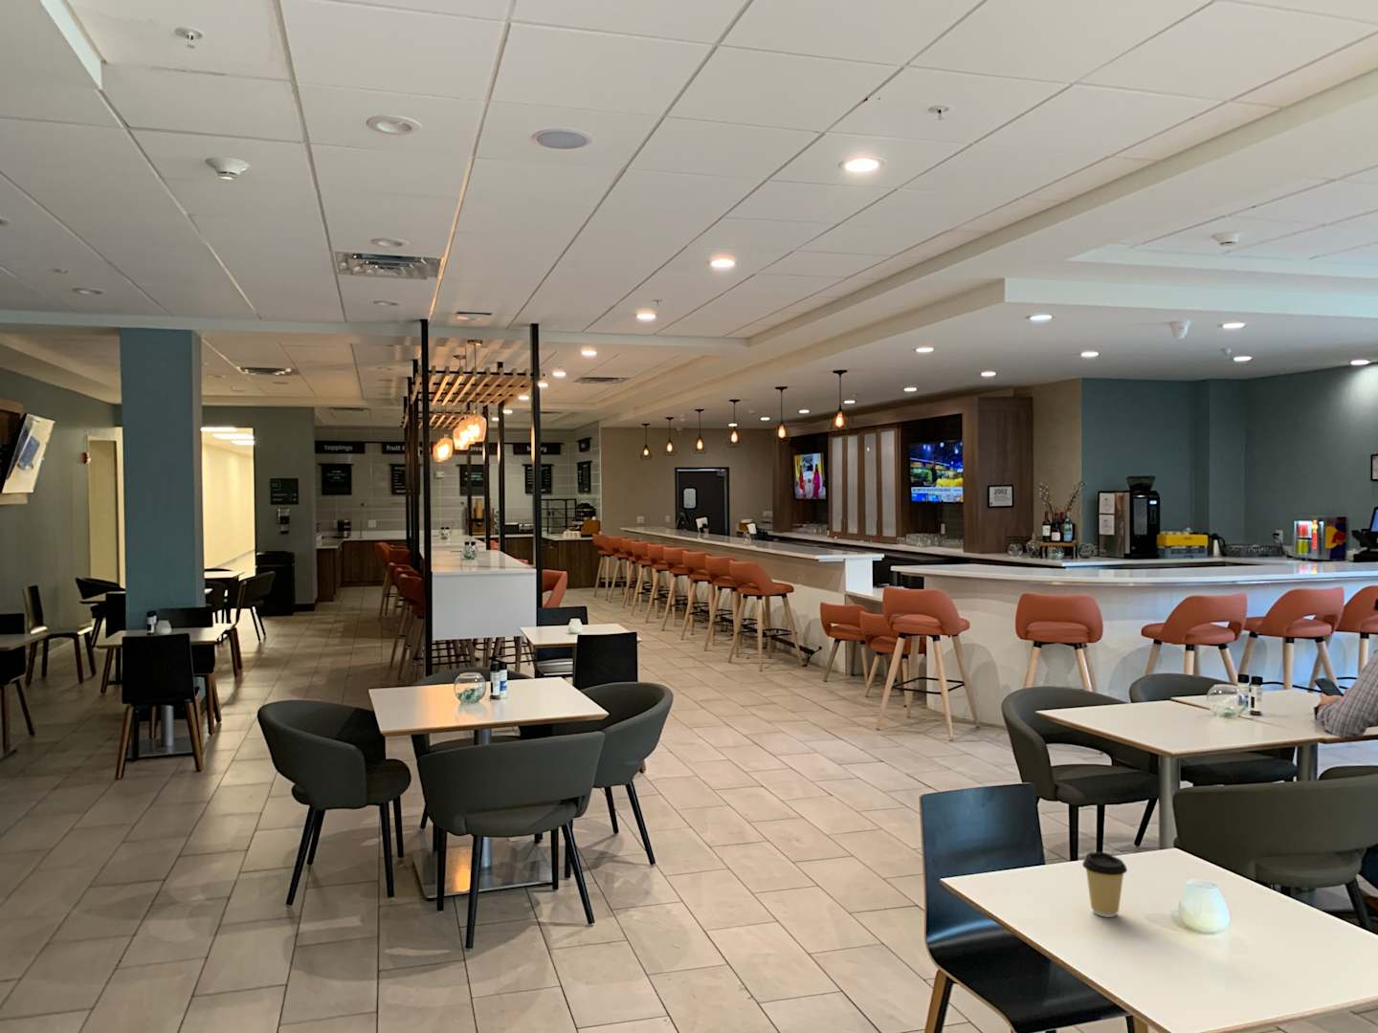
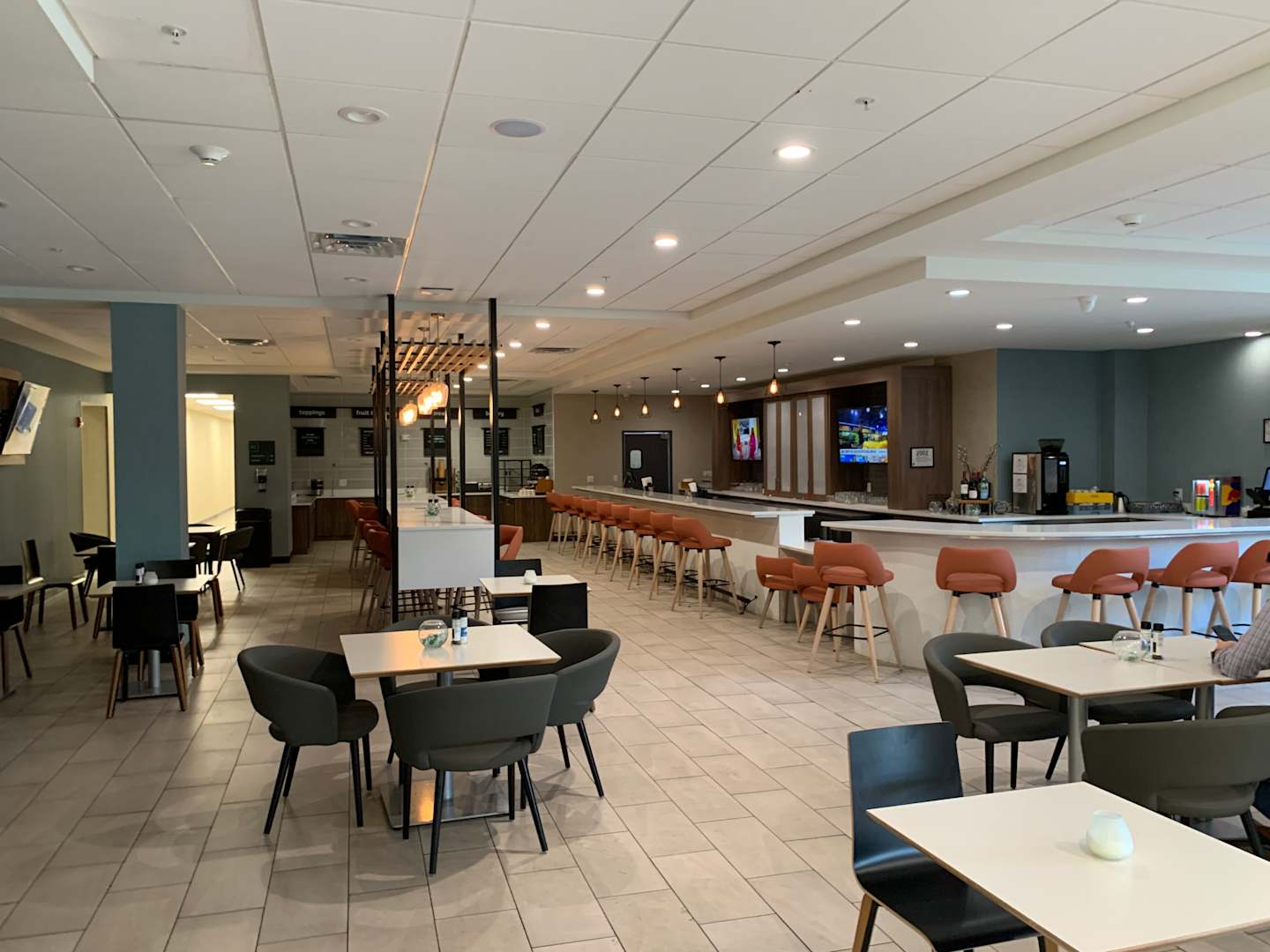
- coffee cup [1082,852,1128,918]
